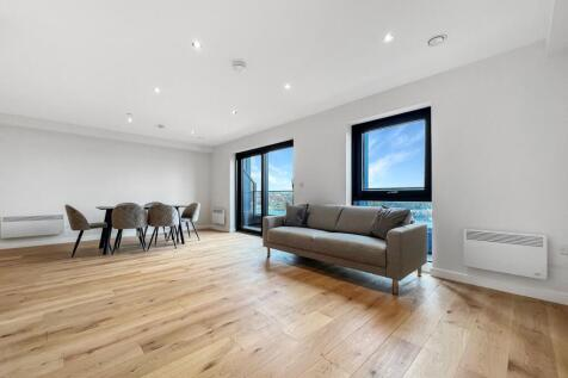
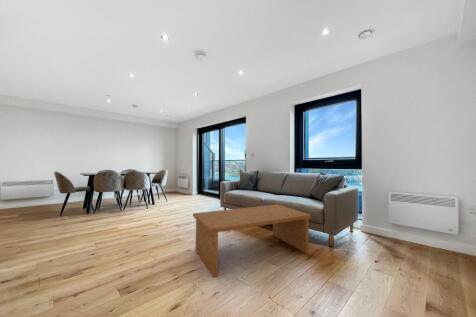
+ coffee table [192,203,312,278]
